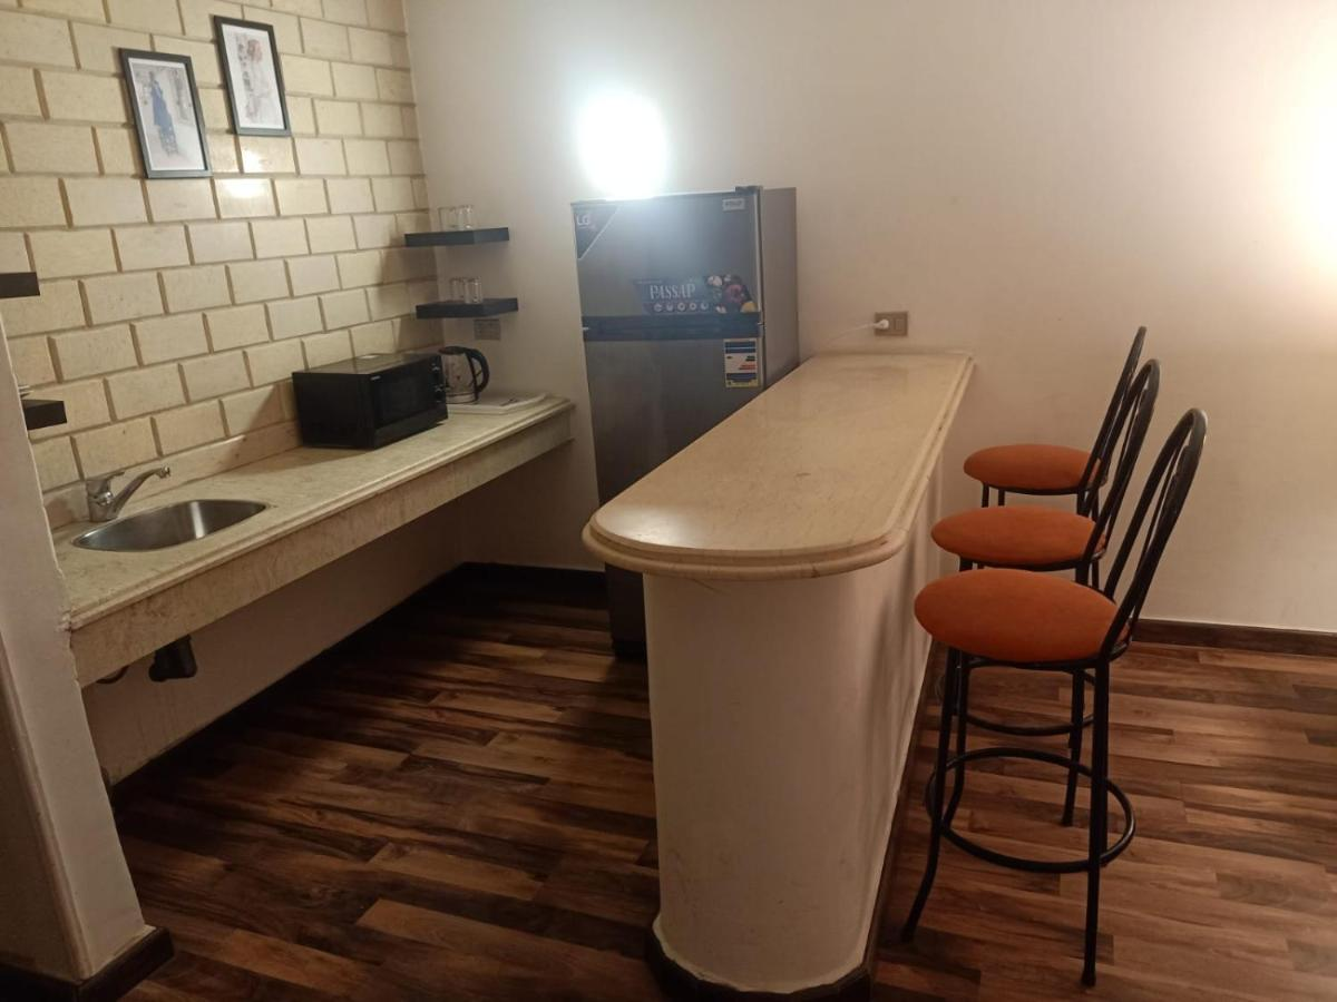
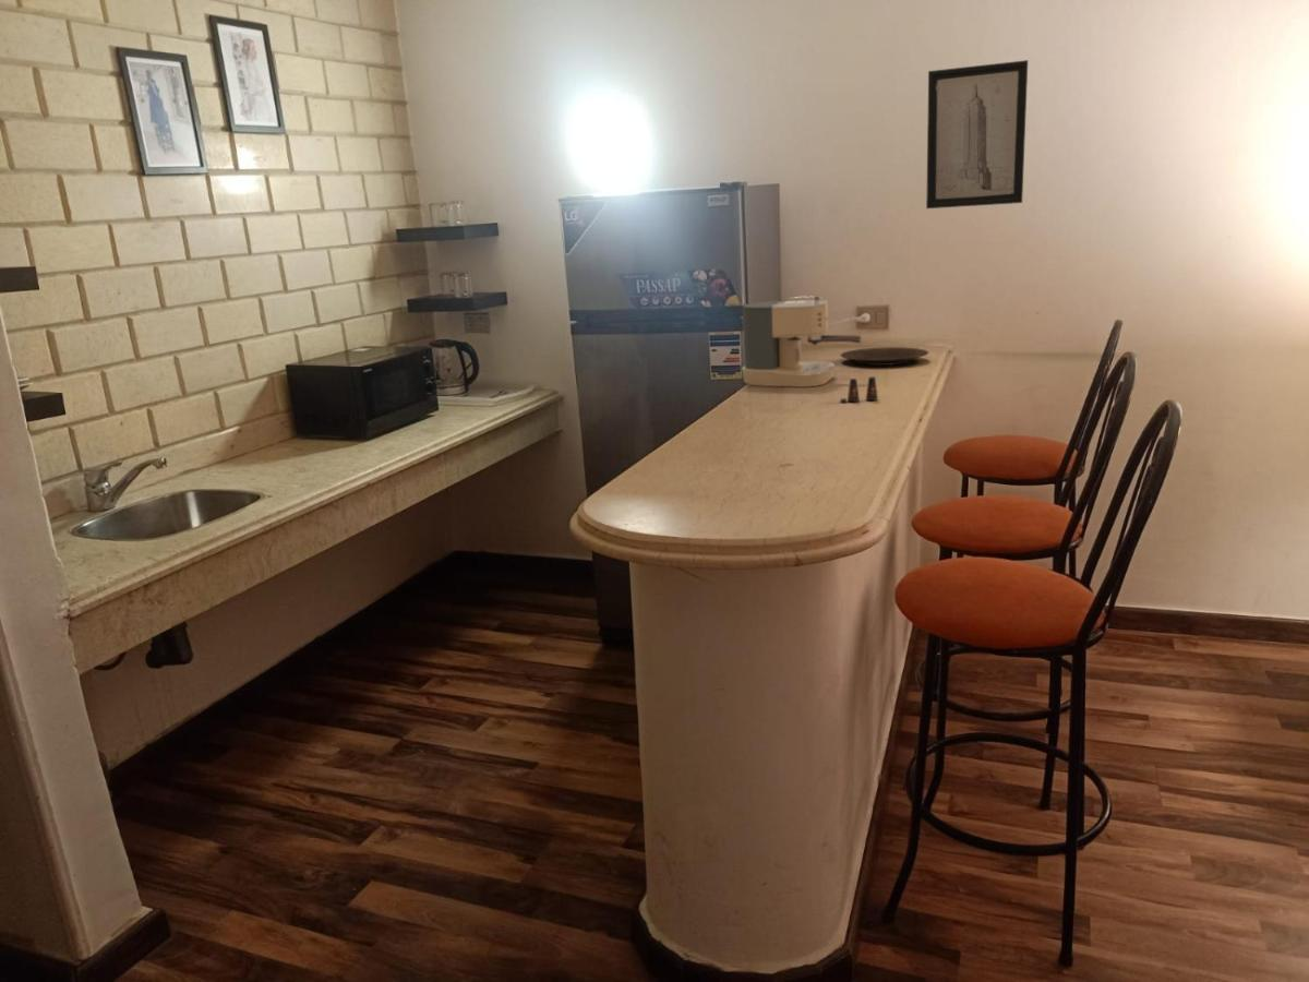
+ wall art [925,59,1029,209]
+ salt shaker [839,375,879,403]
+ plate [839,346,929,367]
+ coffee maker [741,296,862,388]
